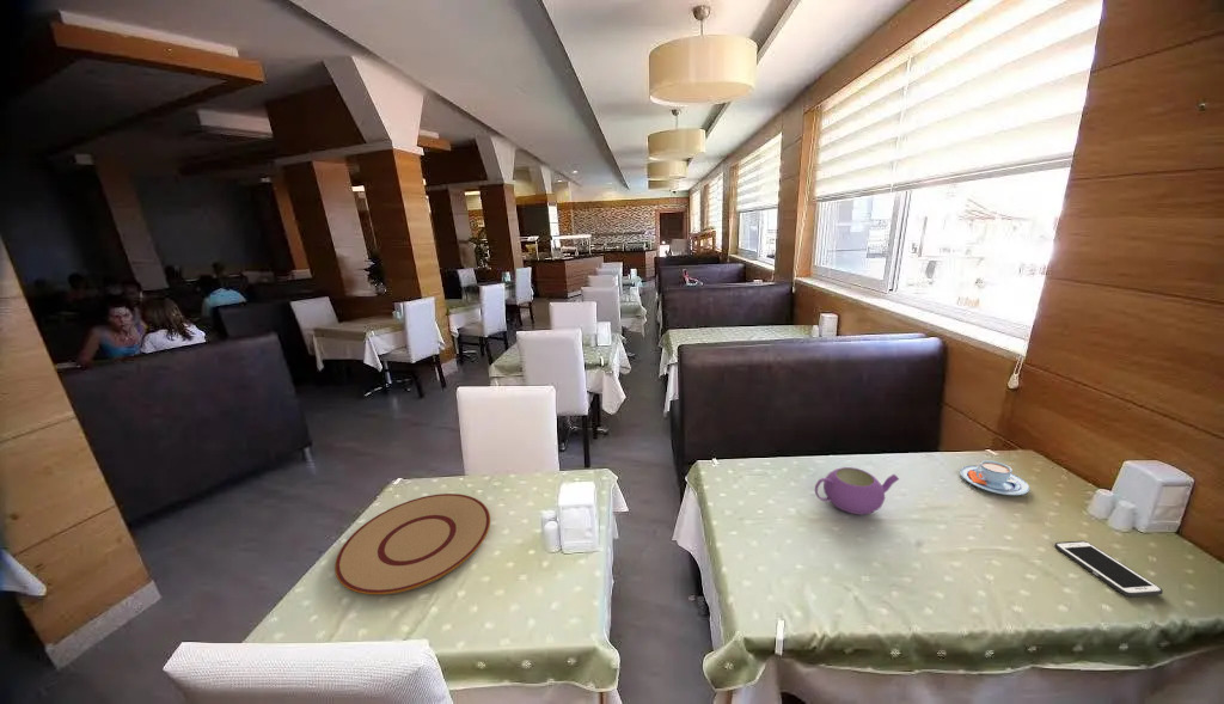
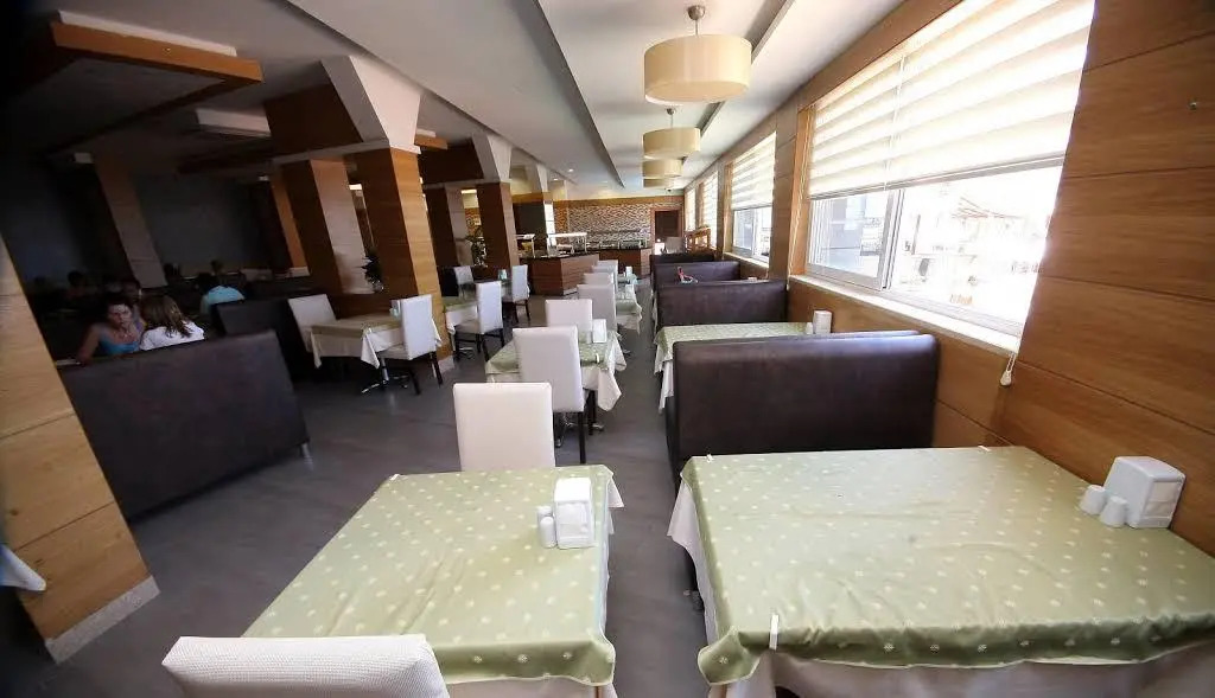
- cell phone [1053,540,1164,598]
- teapot [814,466,900,516]
- plate [333,492,491,595]
- teacup [959,459,1030,496]
